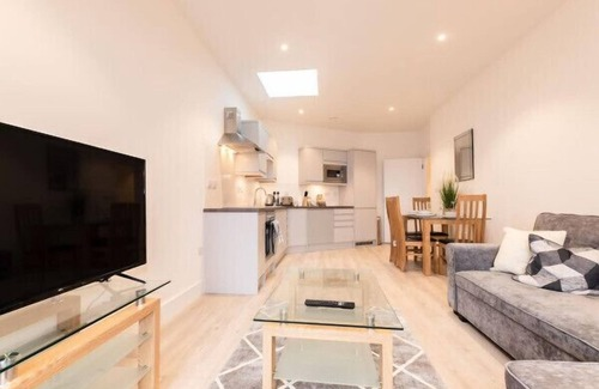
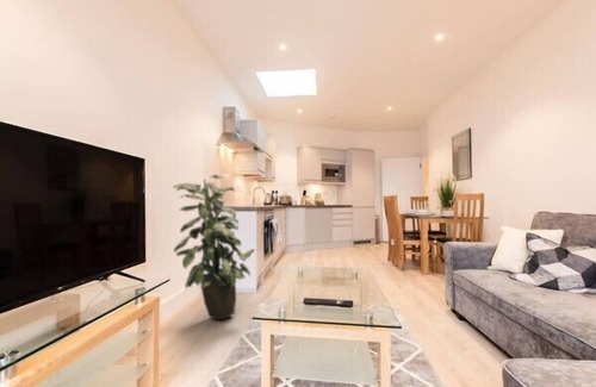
+ indoor plant [172,174,256,322]
